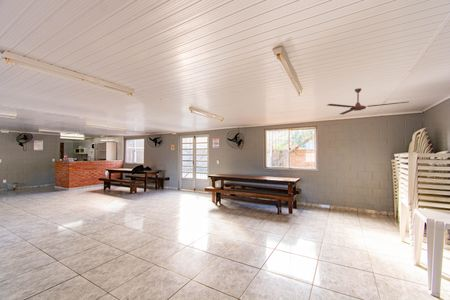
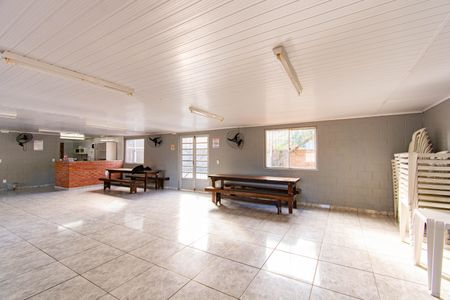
- ceiling fan [327,87,408,115]
